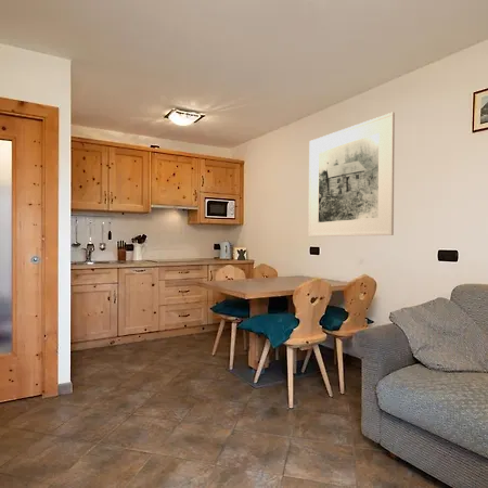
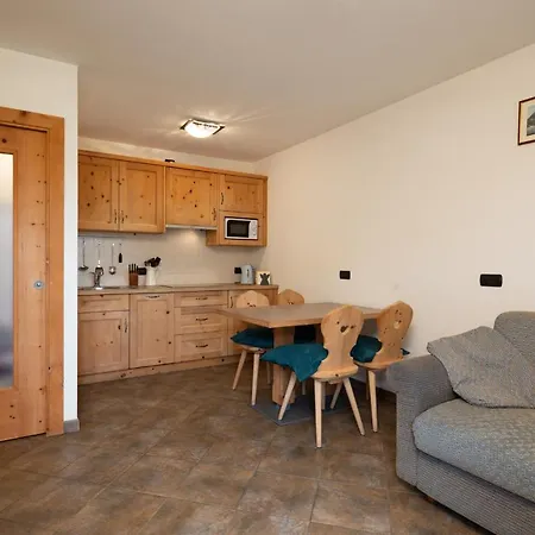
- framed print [308,111,396,237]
